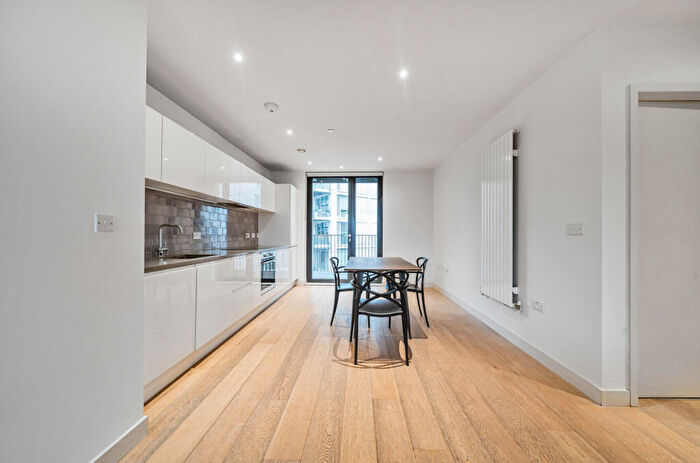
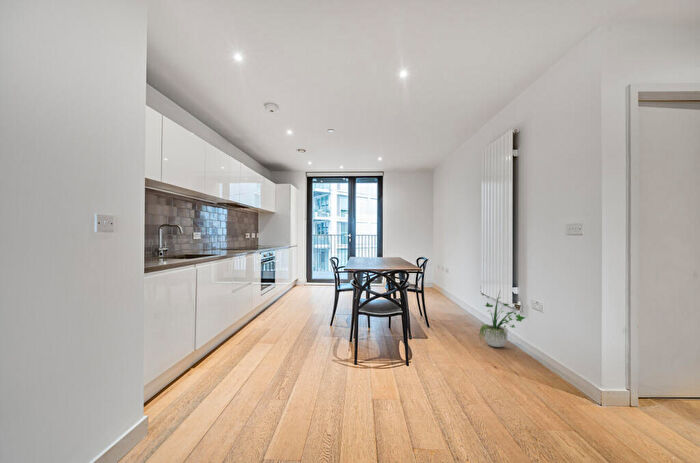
+ potted plant [478,291,526,348]
